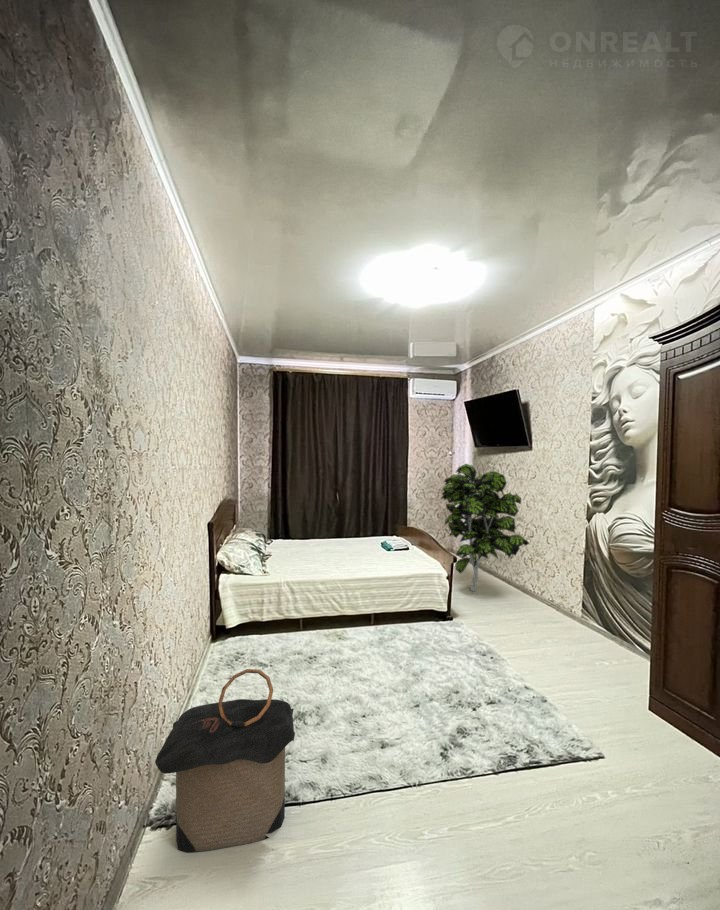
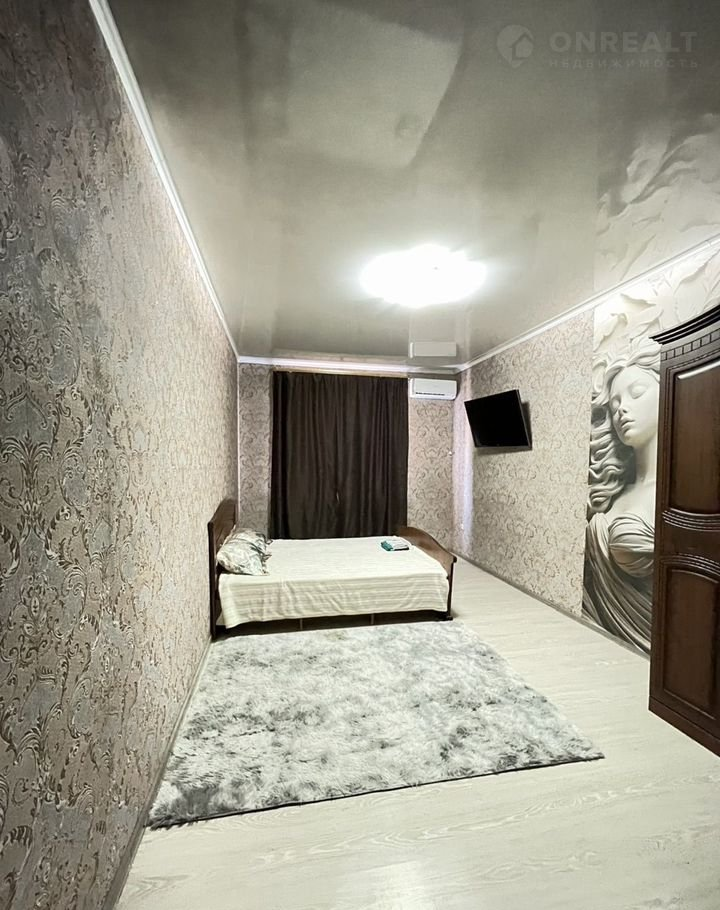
- indoor plant [440,463,530,592]
- laundry hamper [154,668,296,853]
